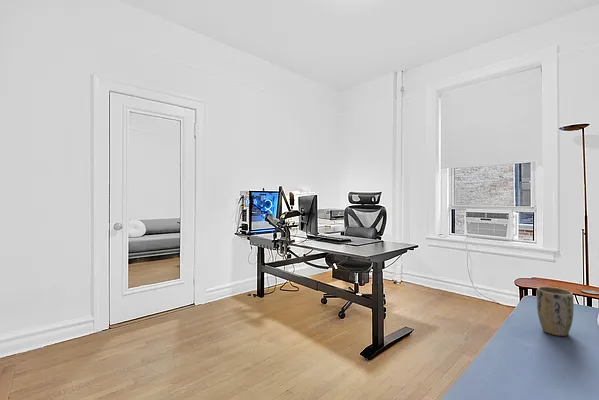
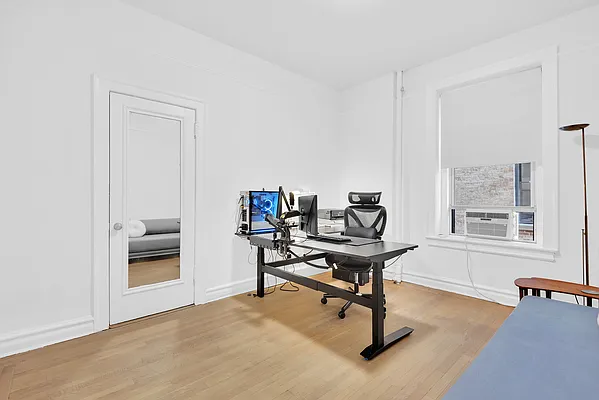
- plant pot [536,286,575,337]
